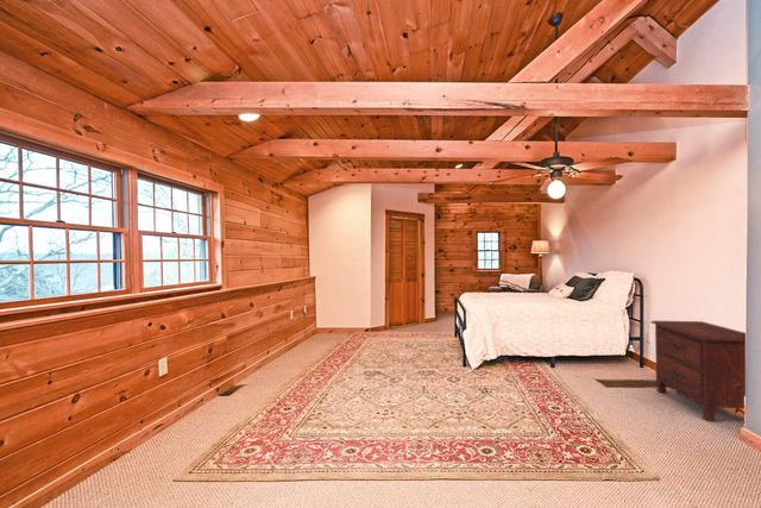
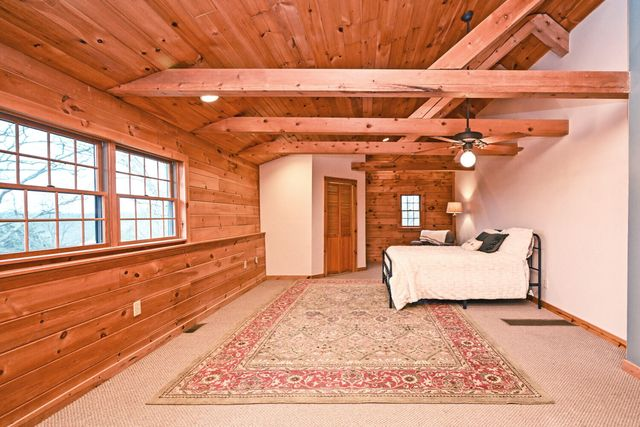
- nightstand [649,320,747,424]
